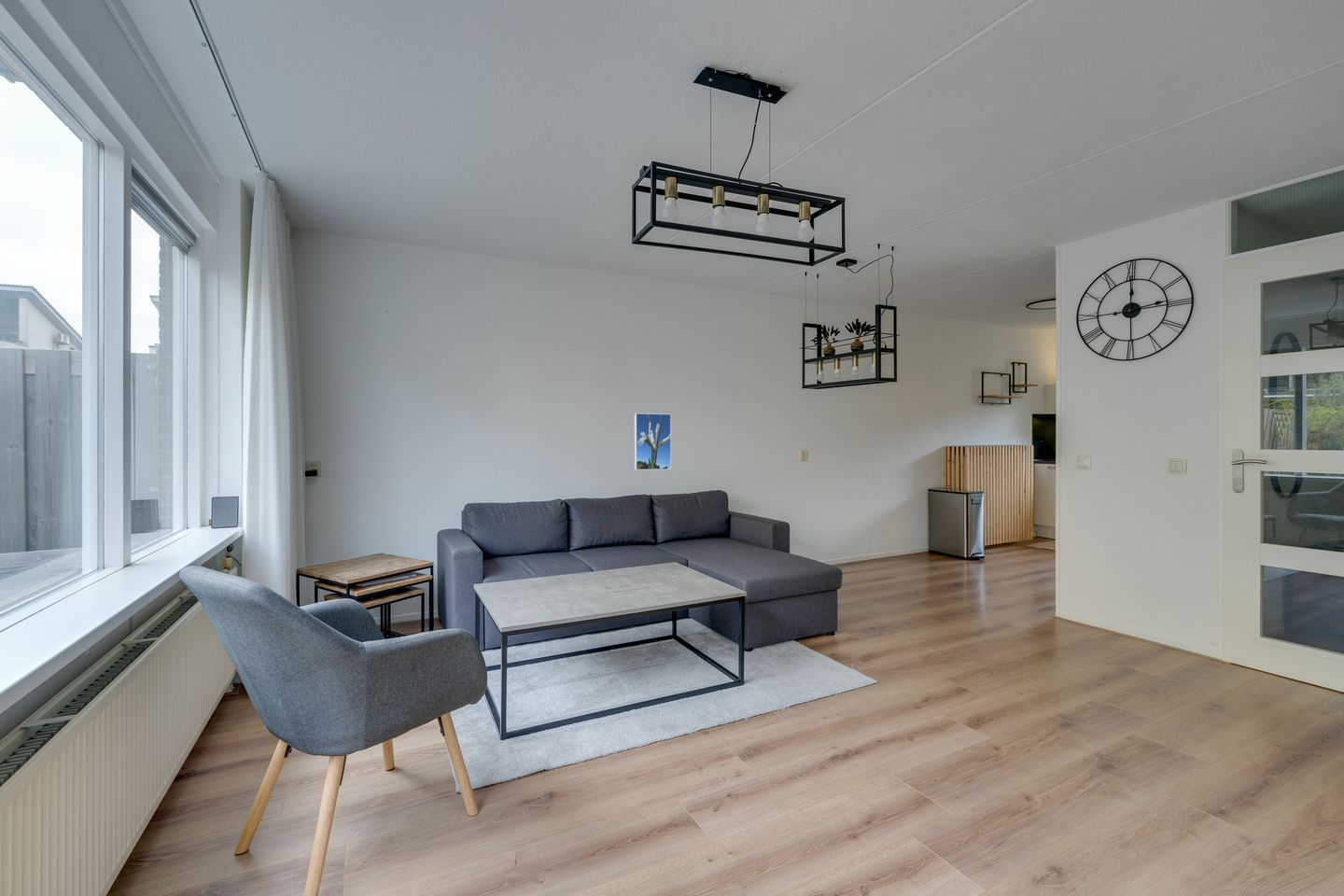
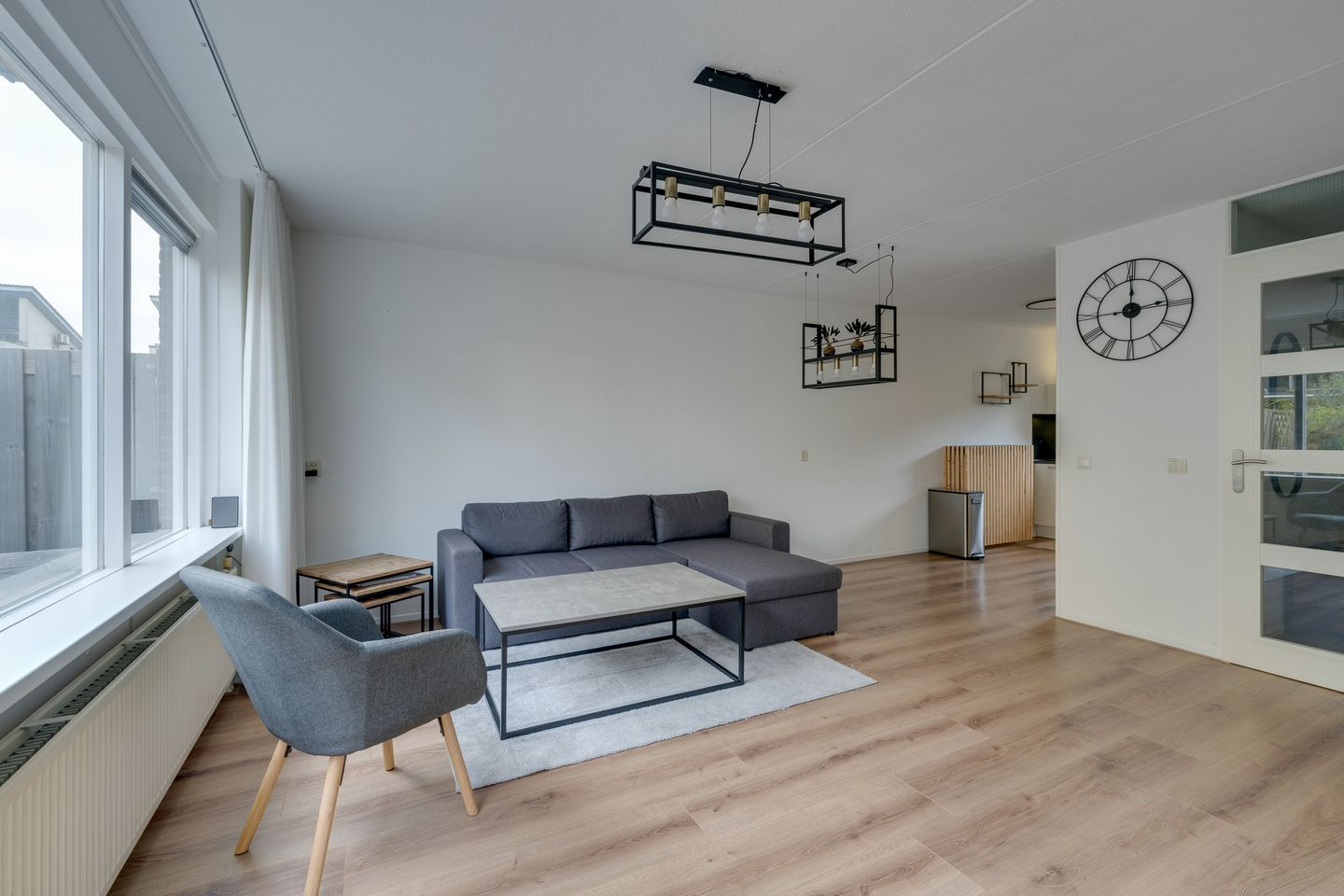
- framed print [634,413,672,471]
